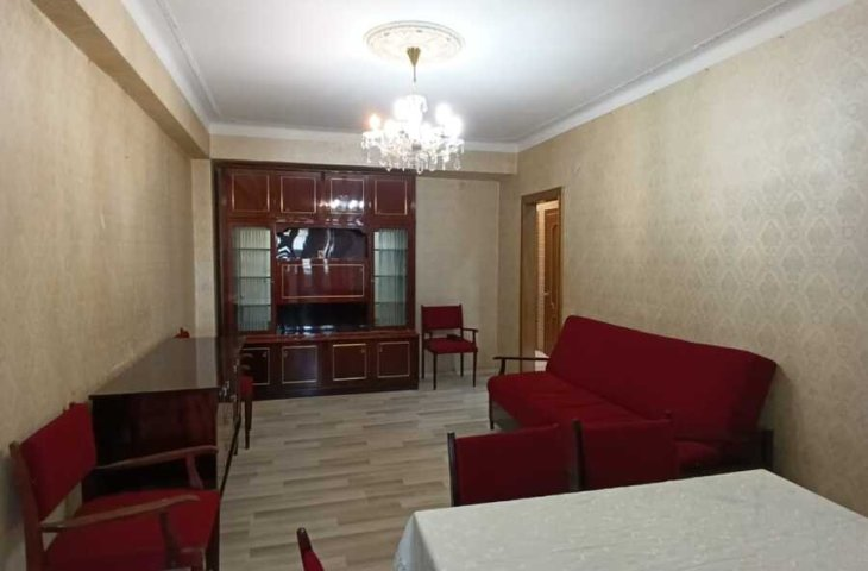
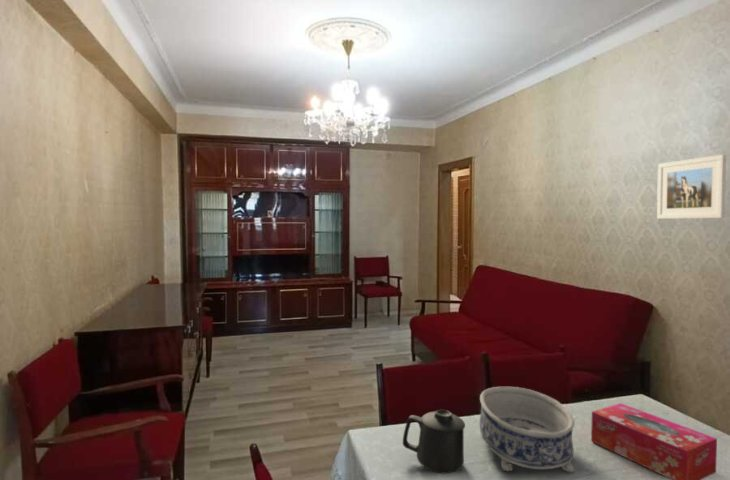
+ mug [402,409,466,474]
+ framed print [656,154,727,220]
+ decorative bowl [479,386,576,474]
+ tissue box [590,402,718,480]
